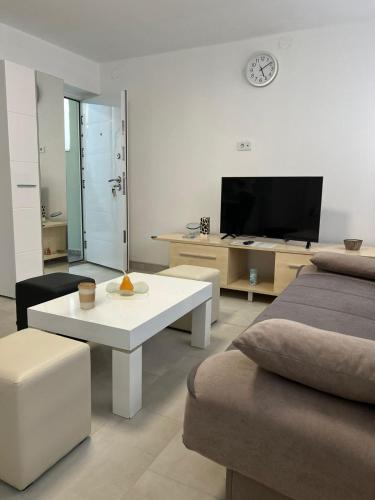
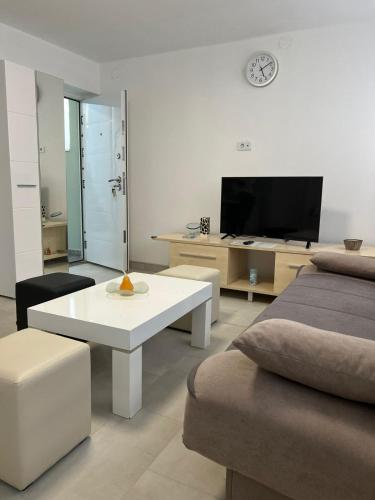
- coffee cup [77,282,97,310]
